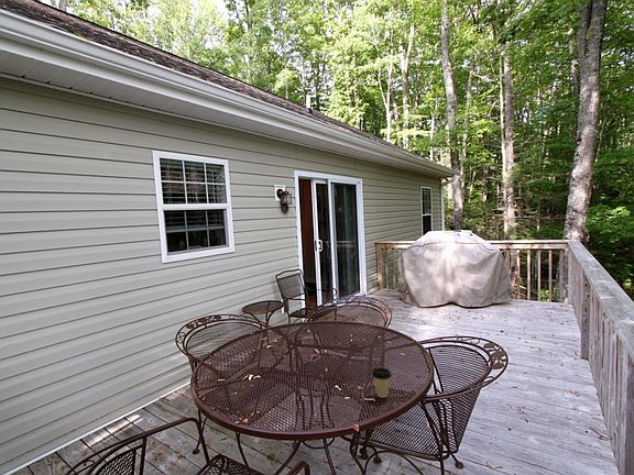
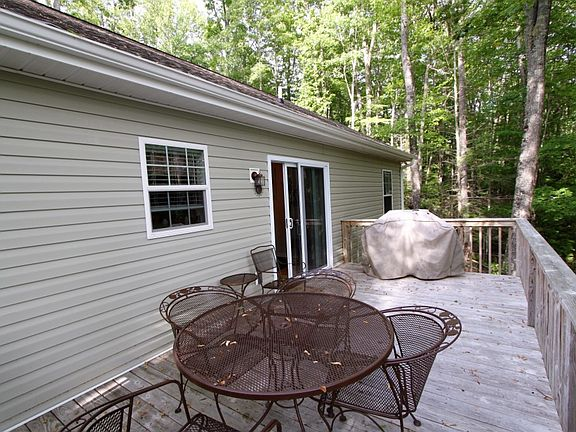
- coffee cup [371,367,393,398]
